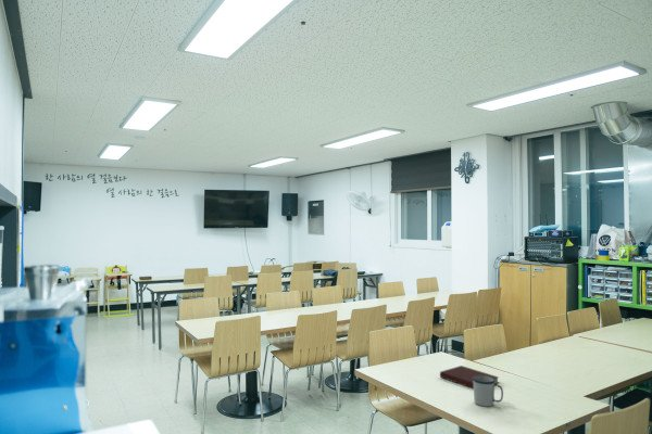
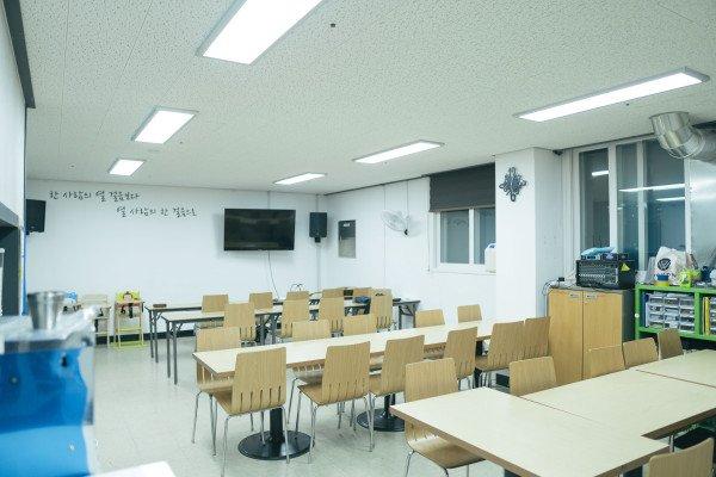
- notebook [439,365,500,390]
- mug [473,375,504,408]
